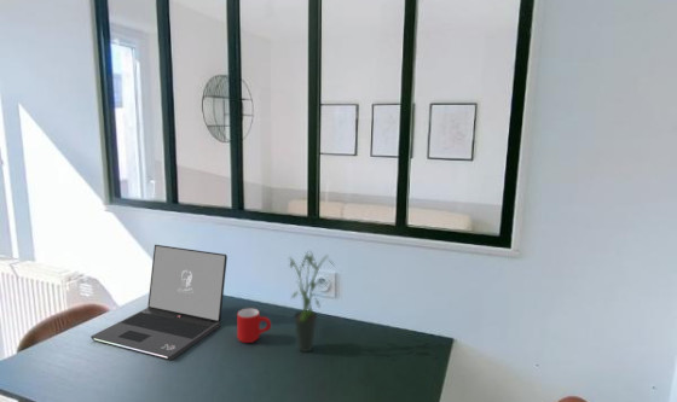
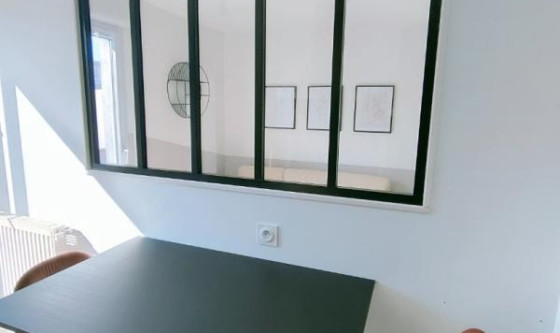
- mug [236,307,272,344]
- potted plant [288,250,336,354]
- laptop [89,244,228,361]
